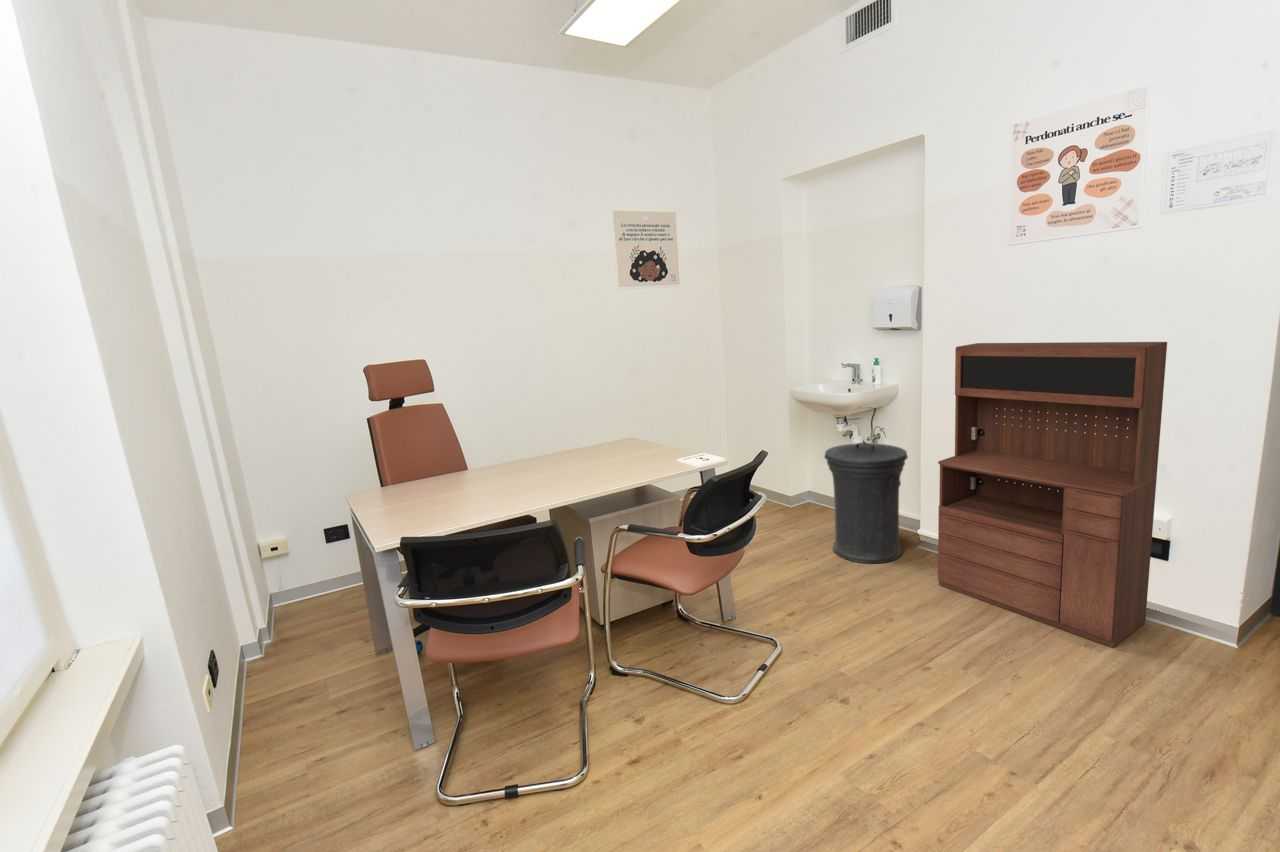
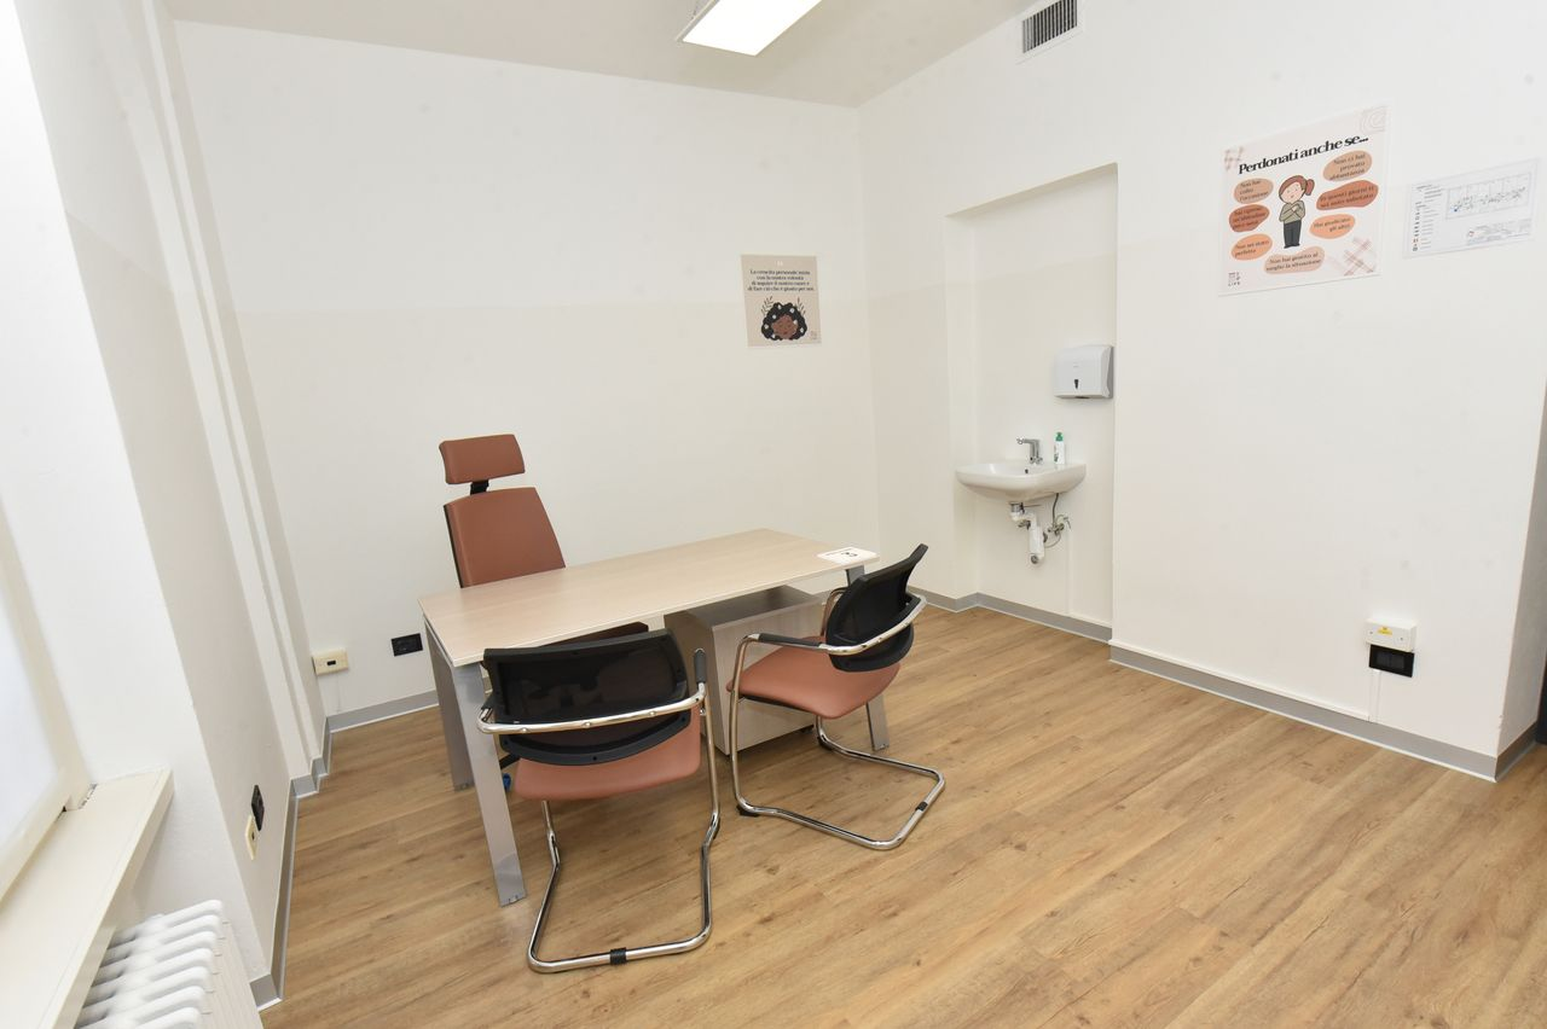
- shelving unit [937,341,1168,649]
- trash can [823,442,909,564]
